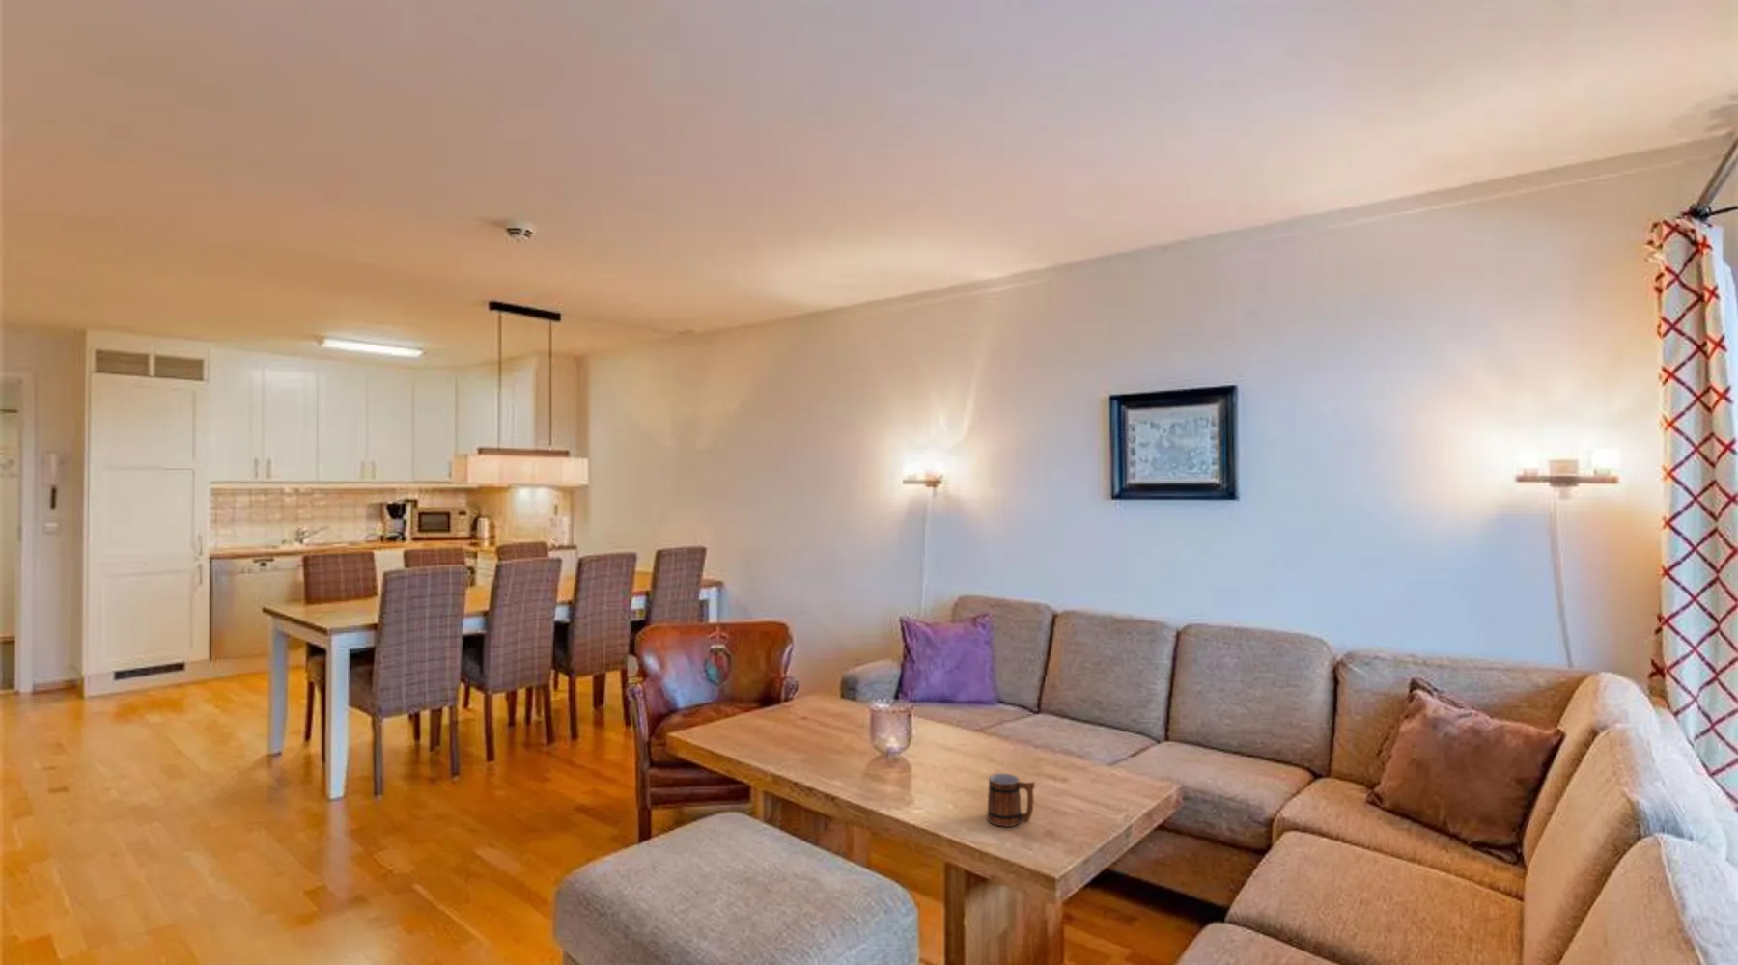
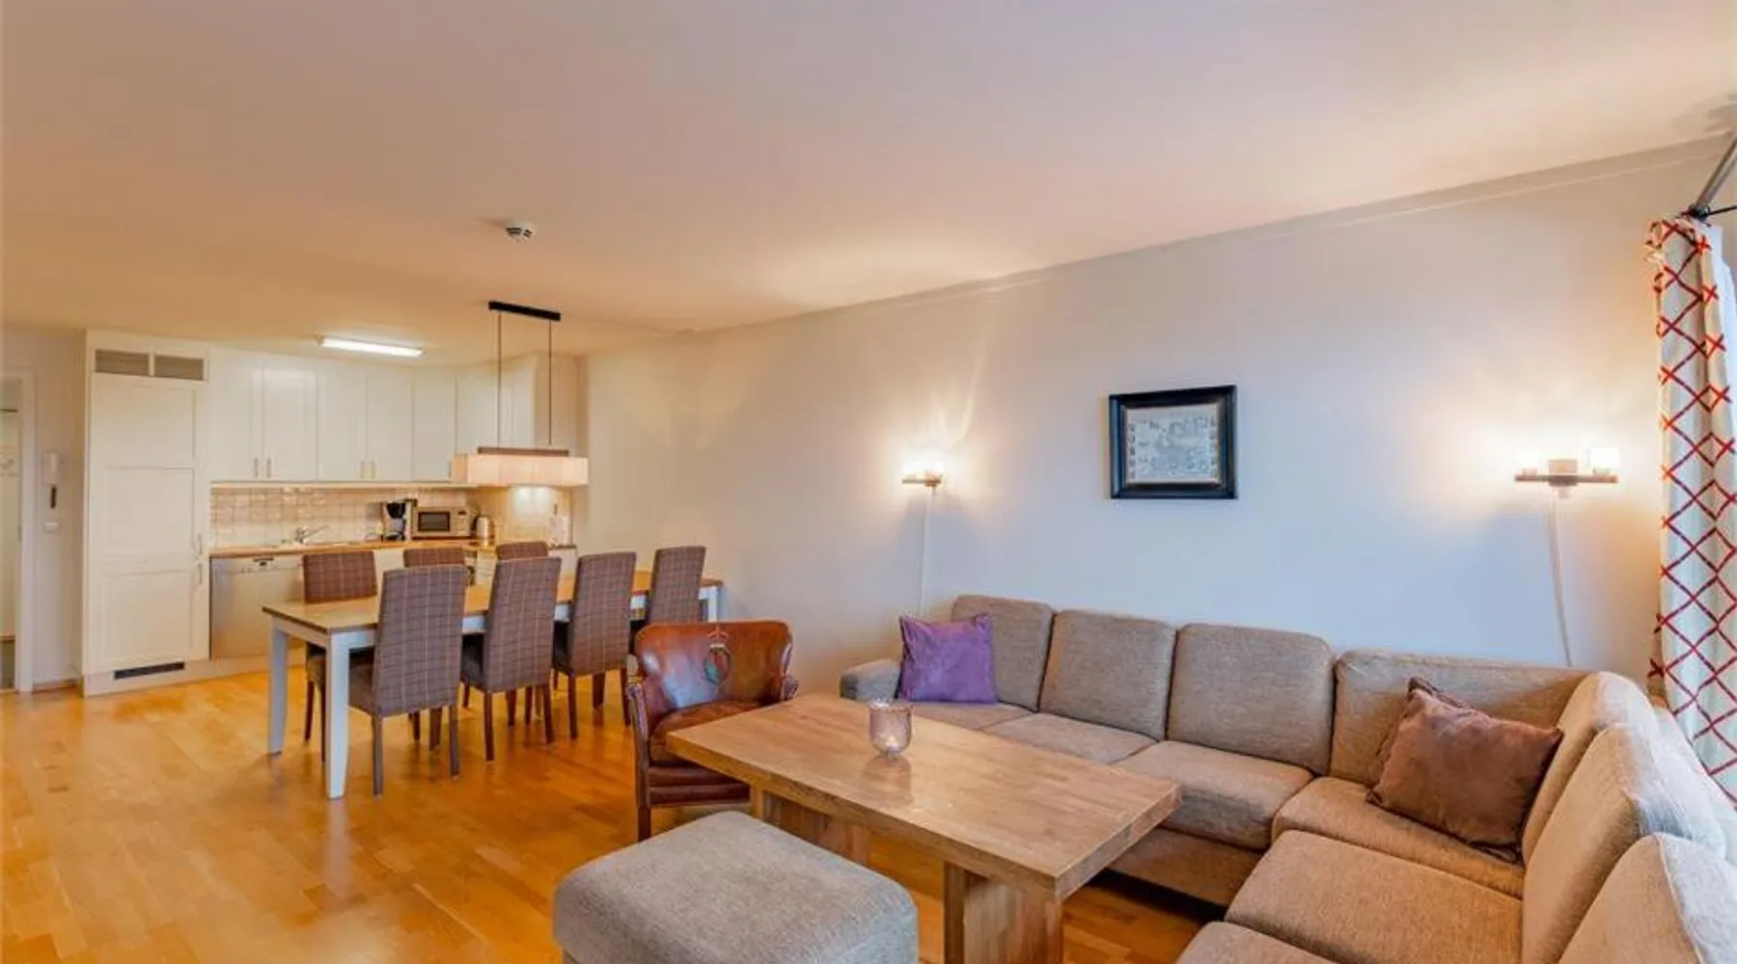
- mug [986,772,1037,828]
